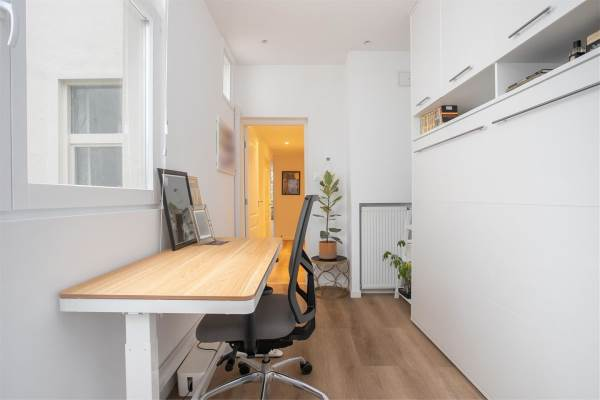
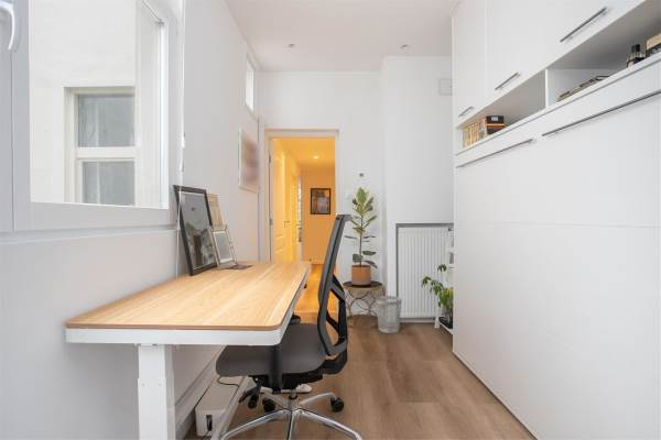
+ wastebasket [375,295,402,334]
